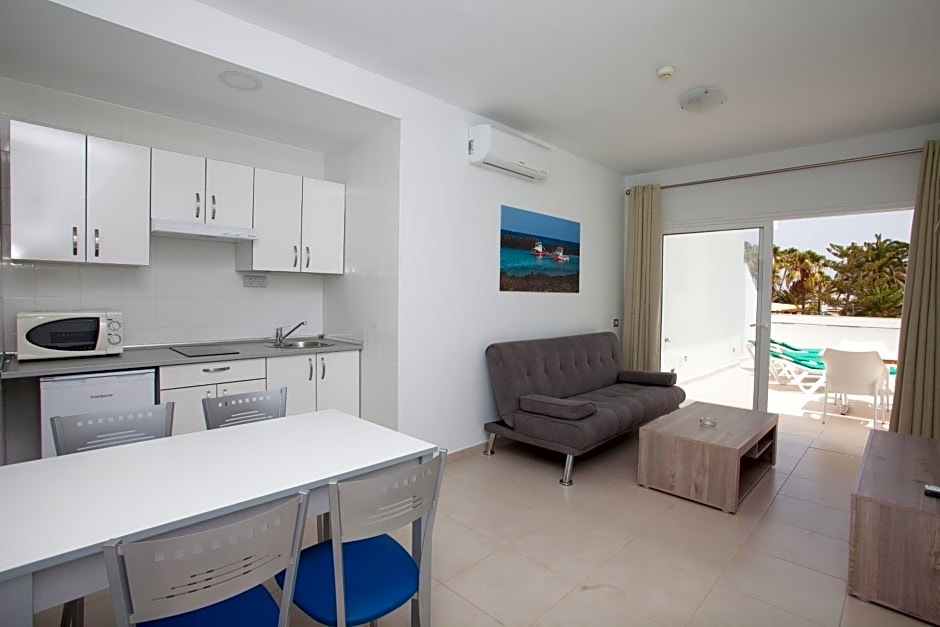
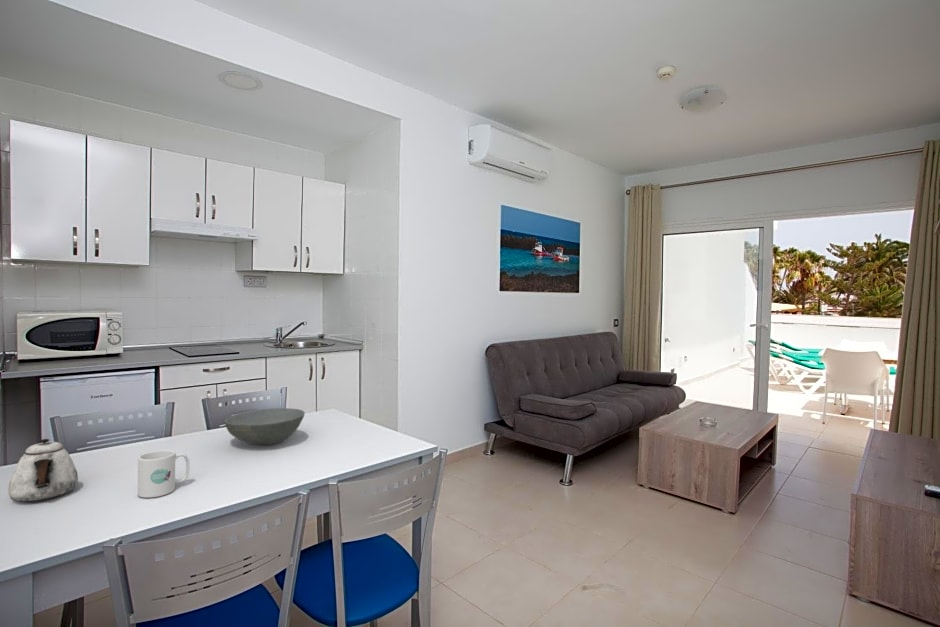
+ mug [137,449,190,499]
+ bowl [224,407,306,446]
+ teapot [7,438,79,503]
